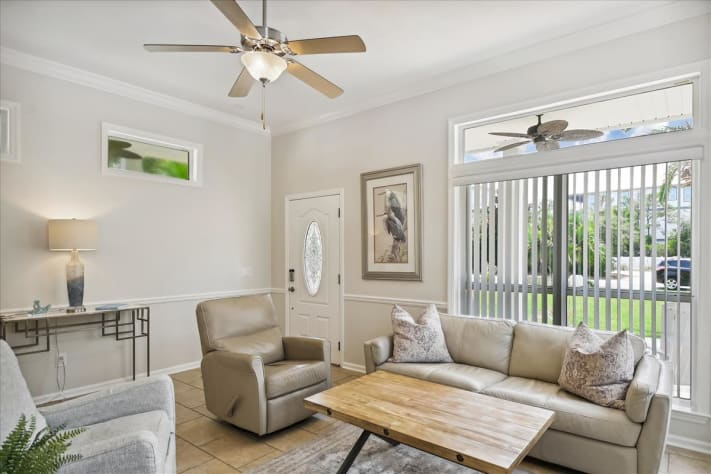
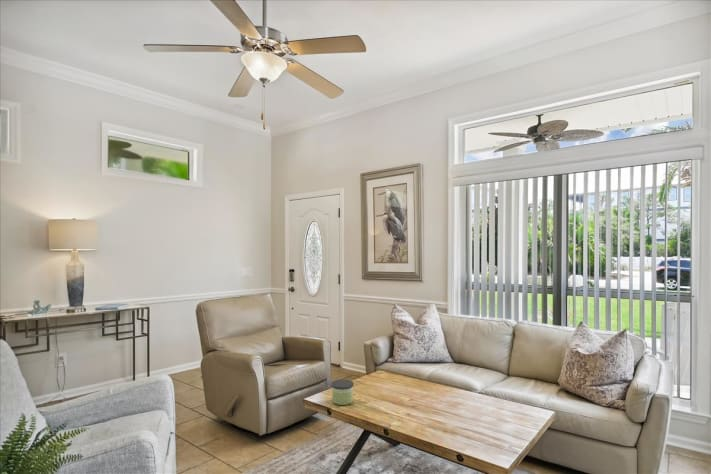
+ candle [330,378,355,406]
